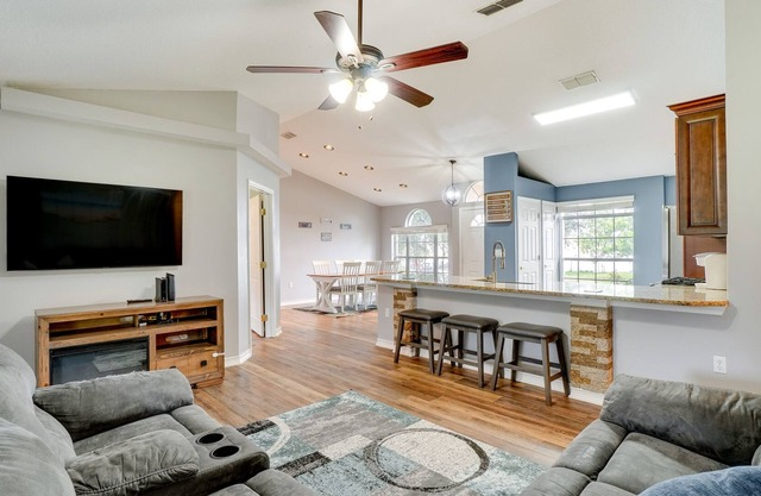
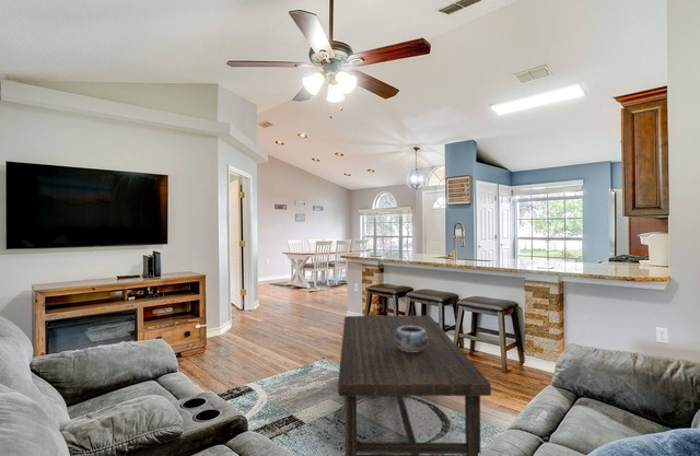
+ coffee table [337,315,492,456]
+ decorative bowl [395,326,428,352]
